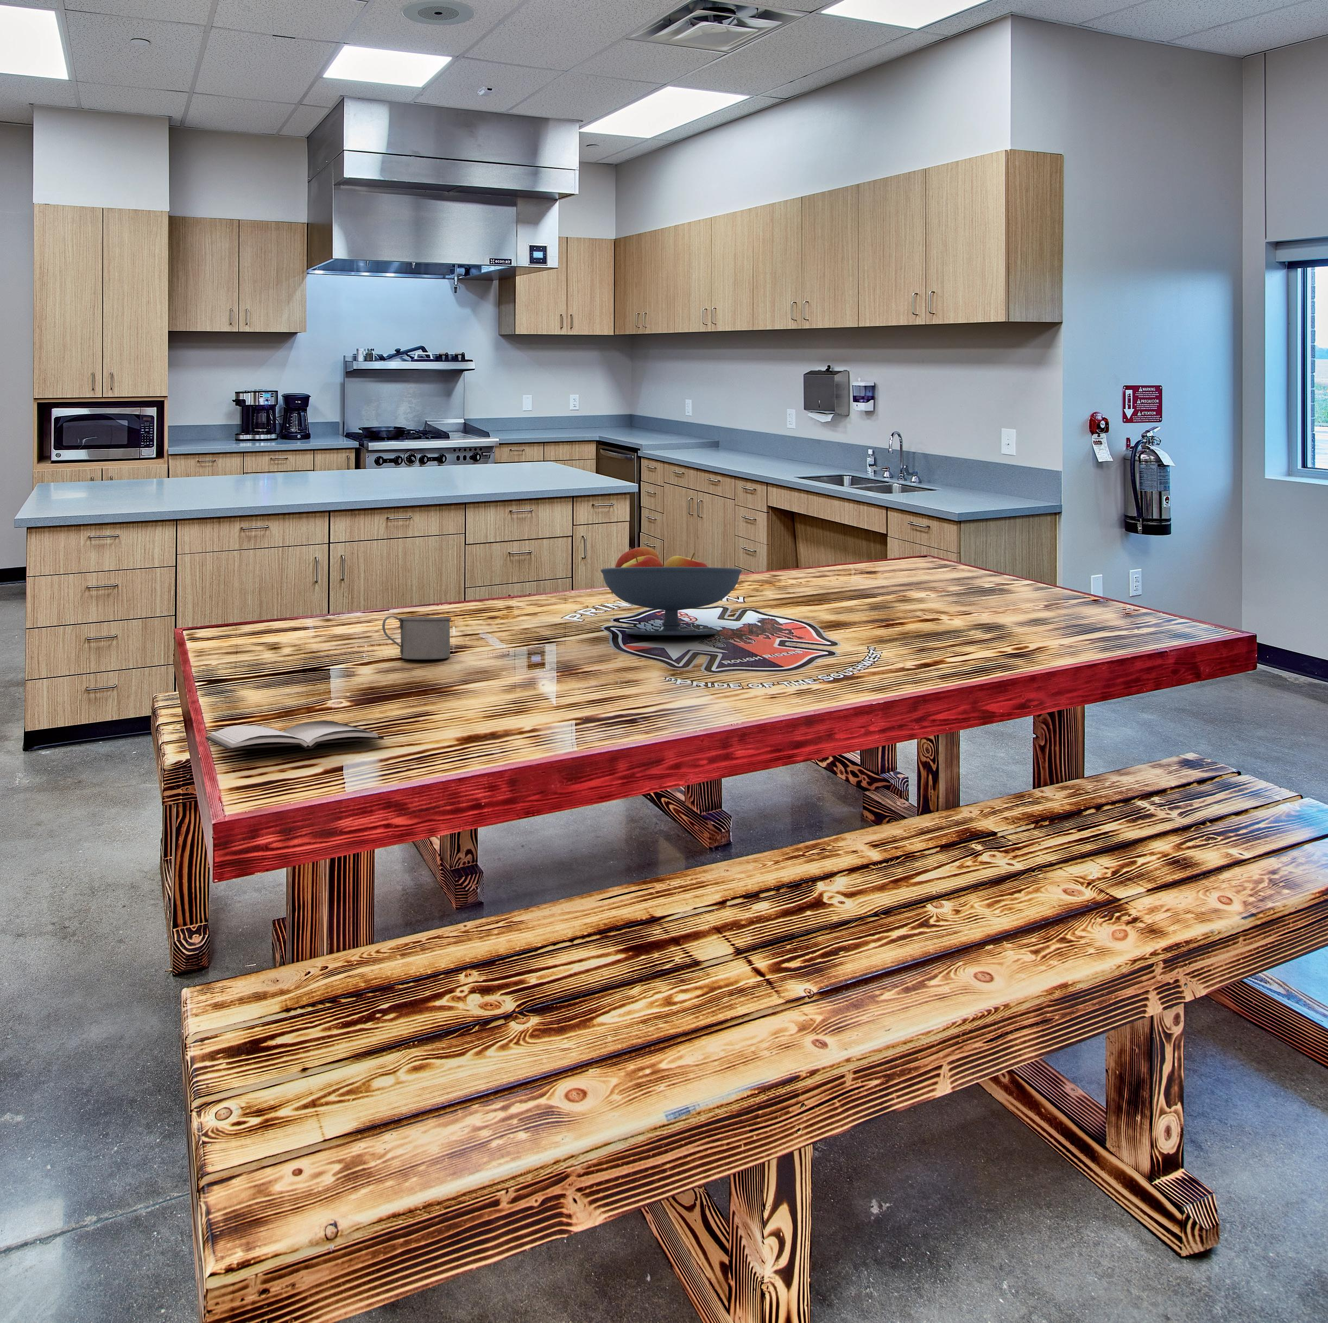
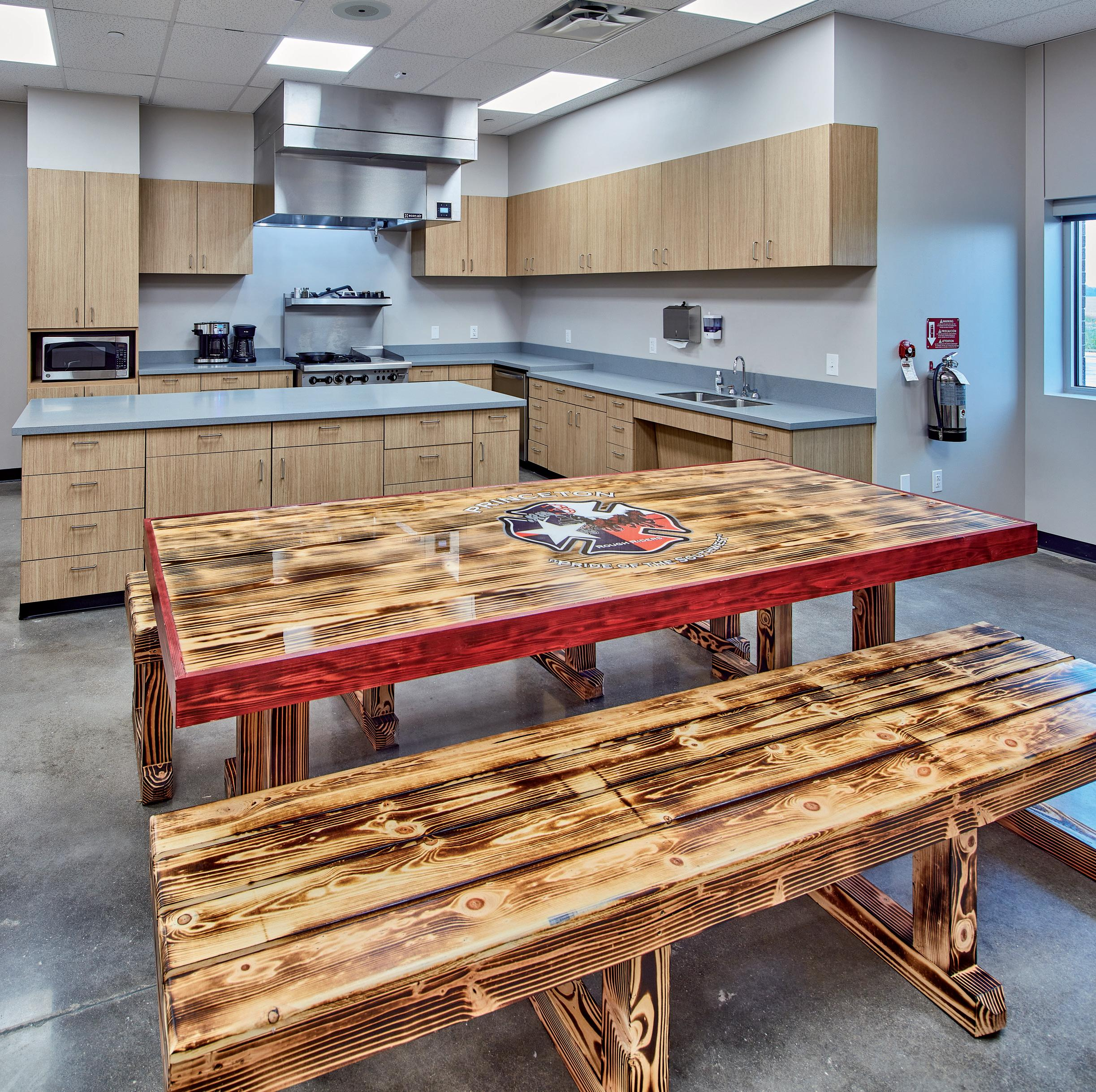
- book [205,720,384,751]
- mug [382,615,452,660]
- fruit bowl [600,546,743,636]
